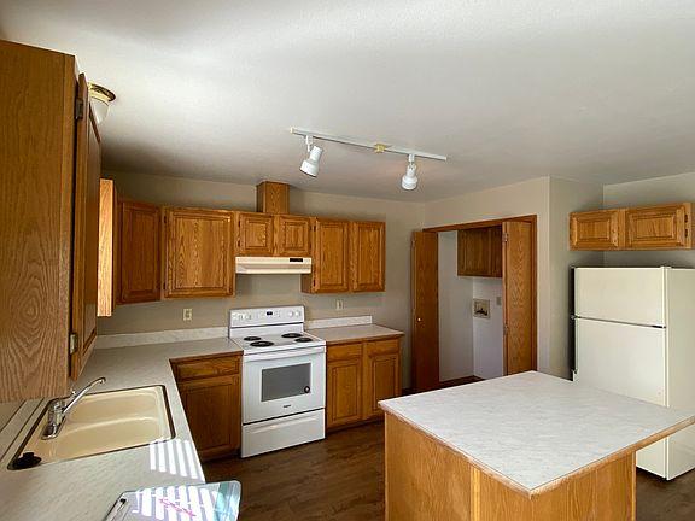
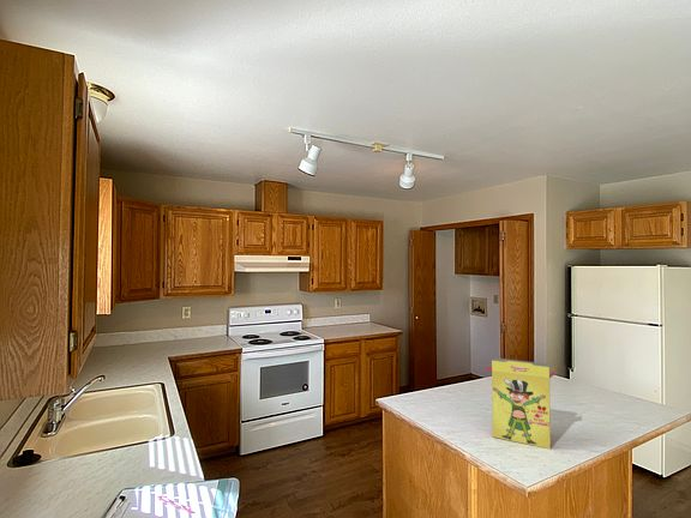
+ cereal box [485,357,557,450]
